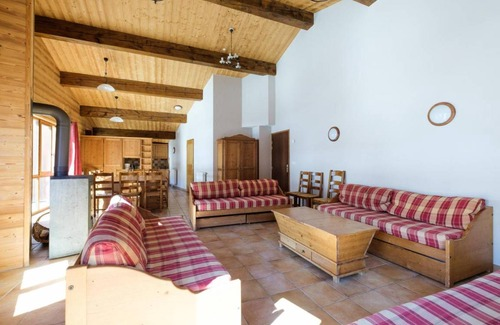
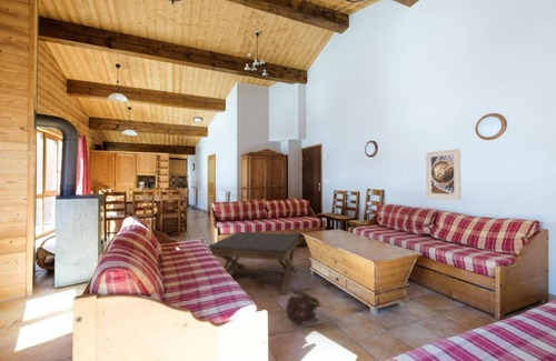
+ backpack [285,287,336,324]
+ coffee table [206,231,301,294]
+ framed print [425,148,461,201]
